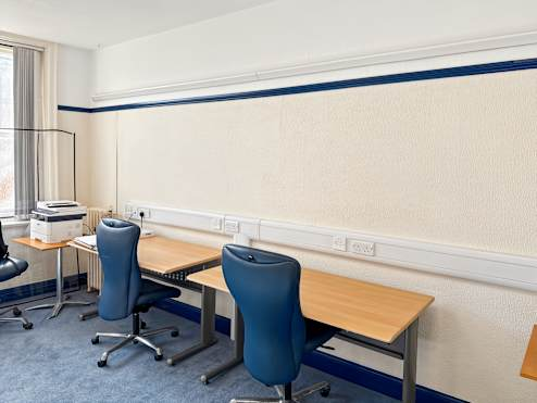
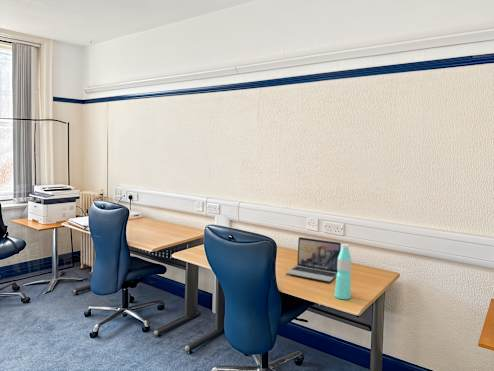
+ laptop [285,236,342,283]
+ water bottle [334,243,352,300]
